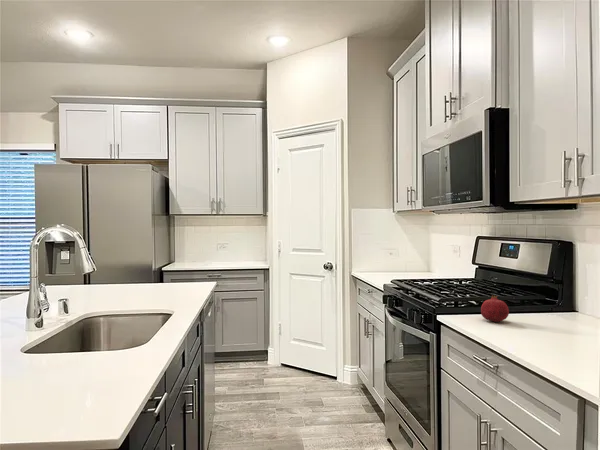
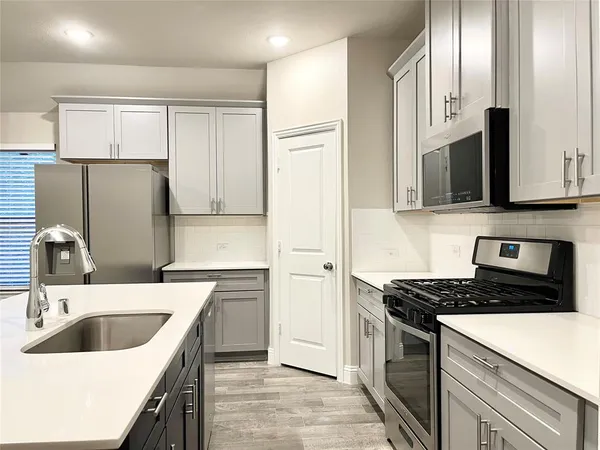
- fruit [480,294,510,323]
